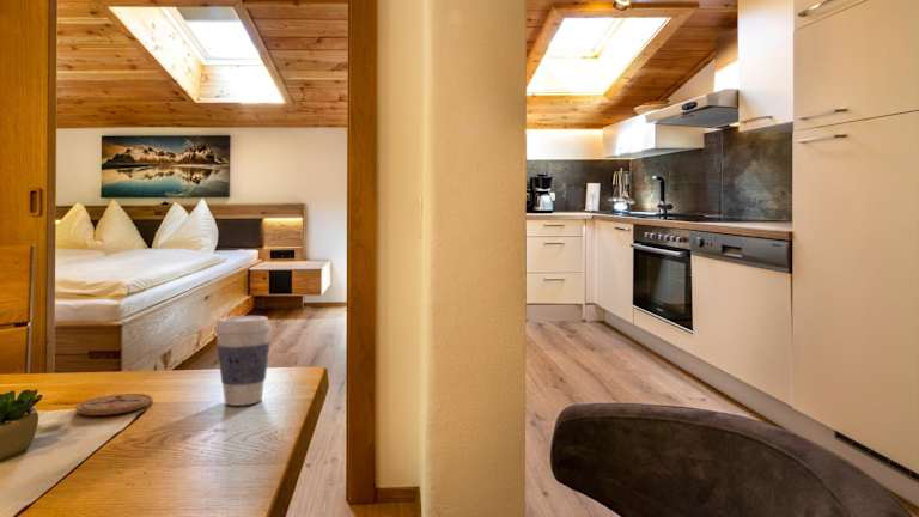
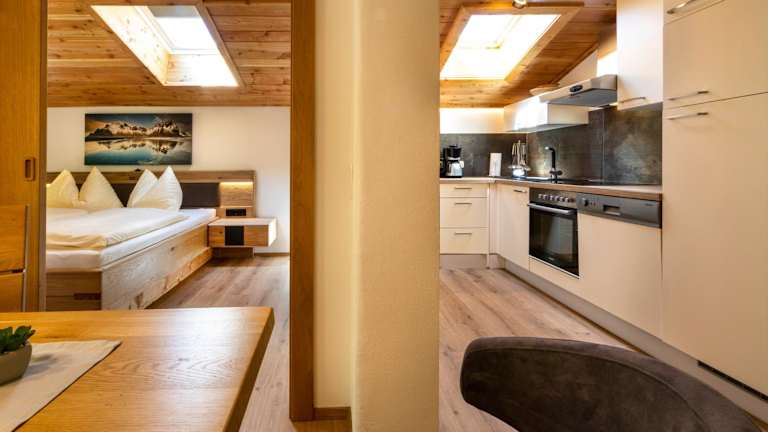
- coaster [75,393,153,416]
- coffee cup [213,315,273,407]
